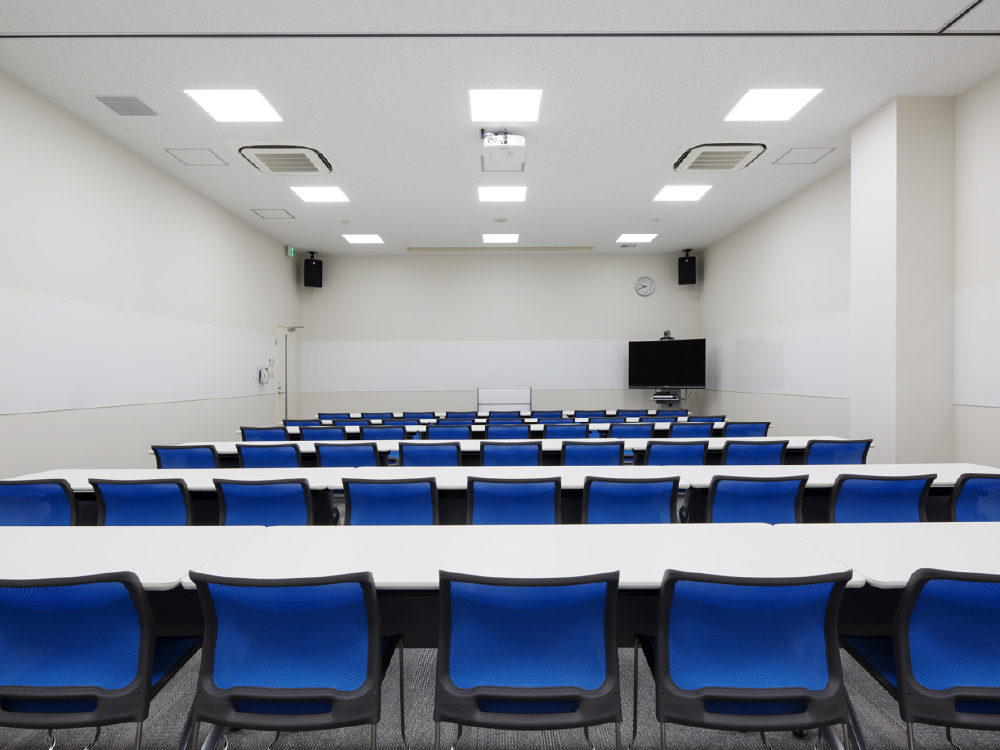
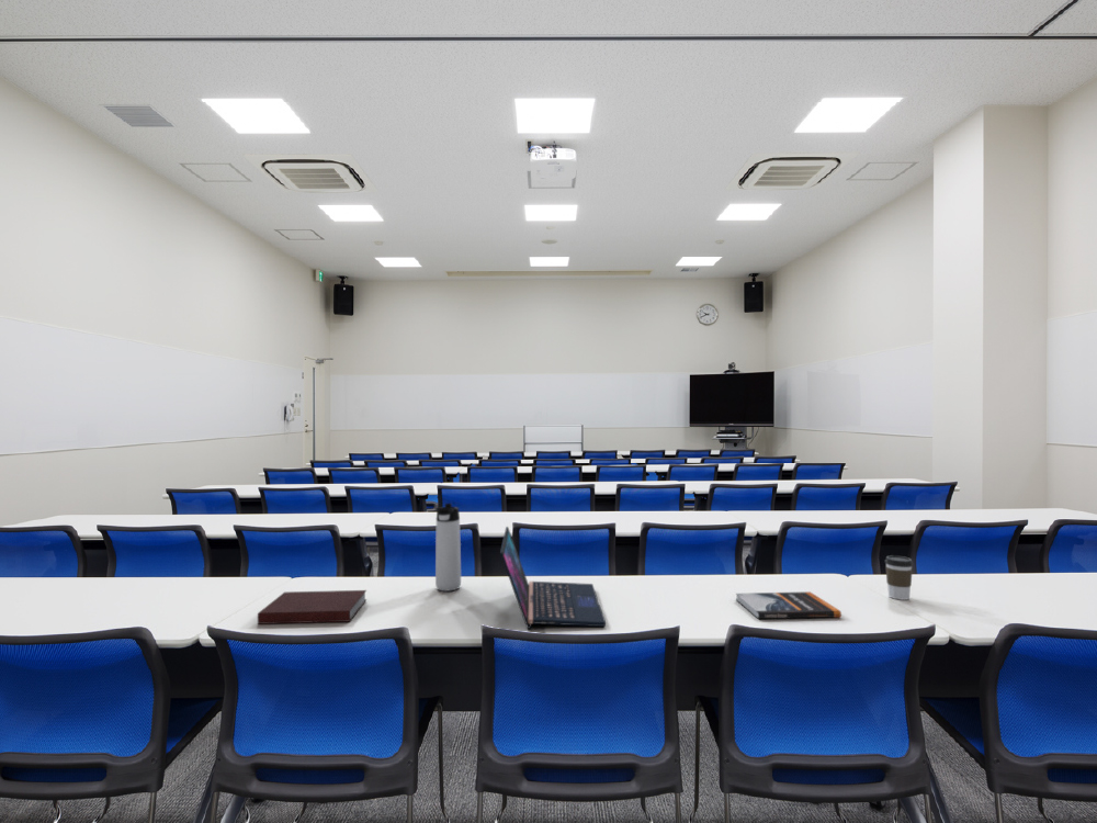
+ laptop [499,526,607,630]
+ coffee cup [884,554,914,601]
+ book [735,590,842,620]
+ thermos bottle [434,503,462,593]
+ notebook [257,589,367,625]
